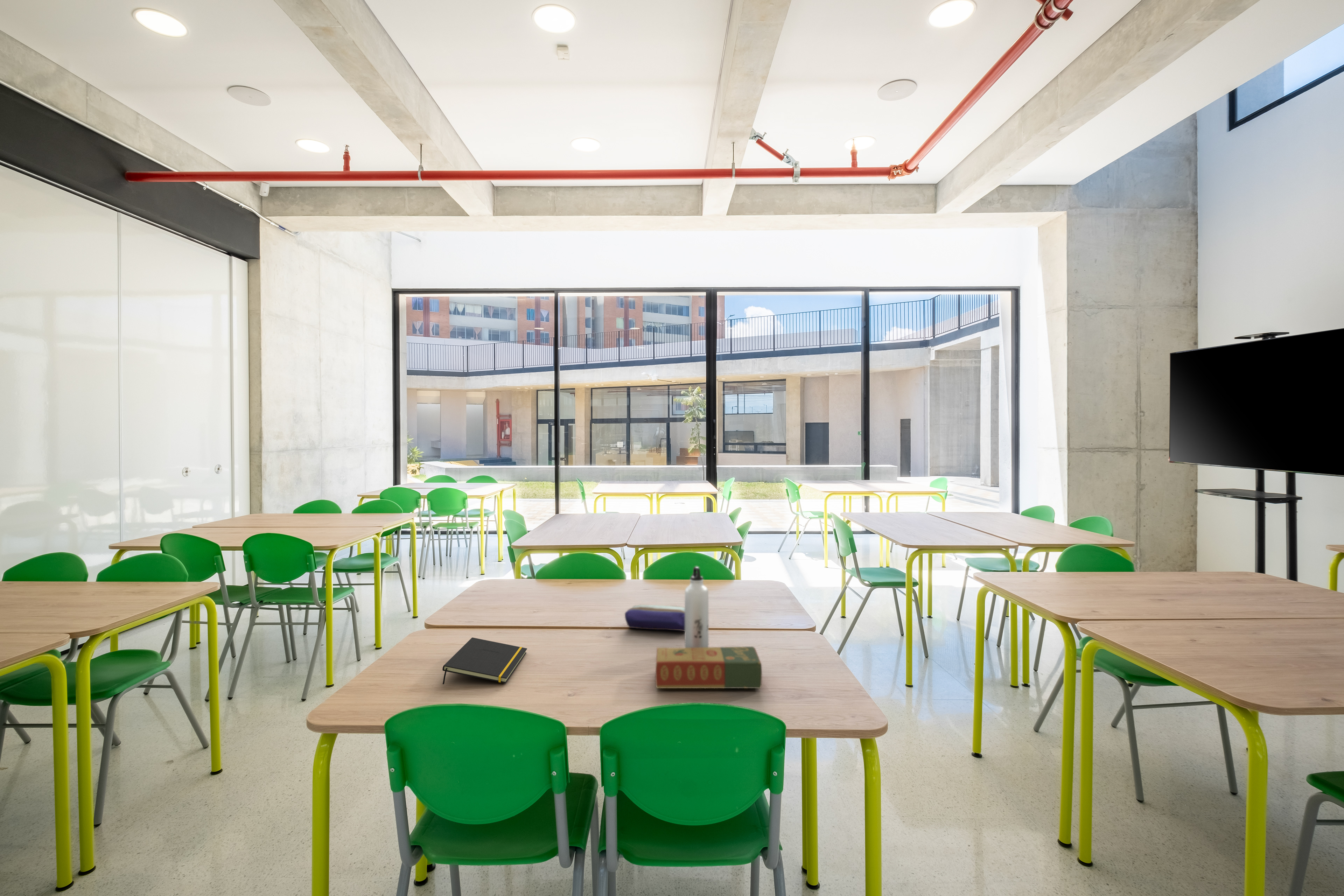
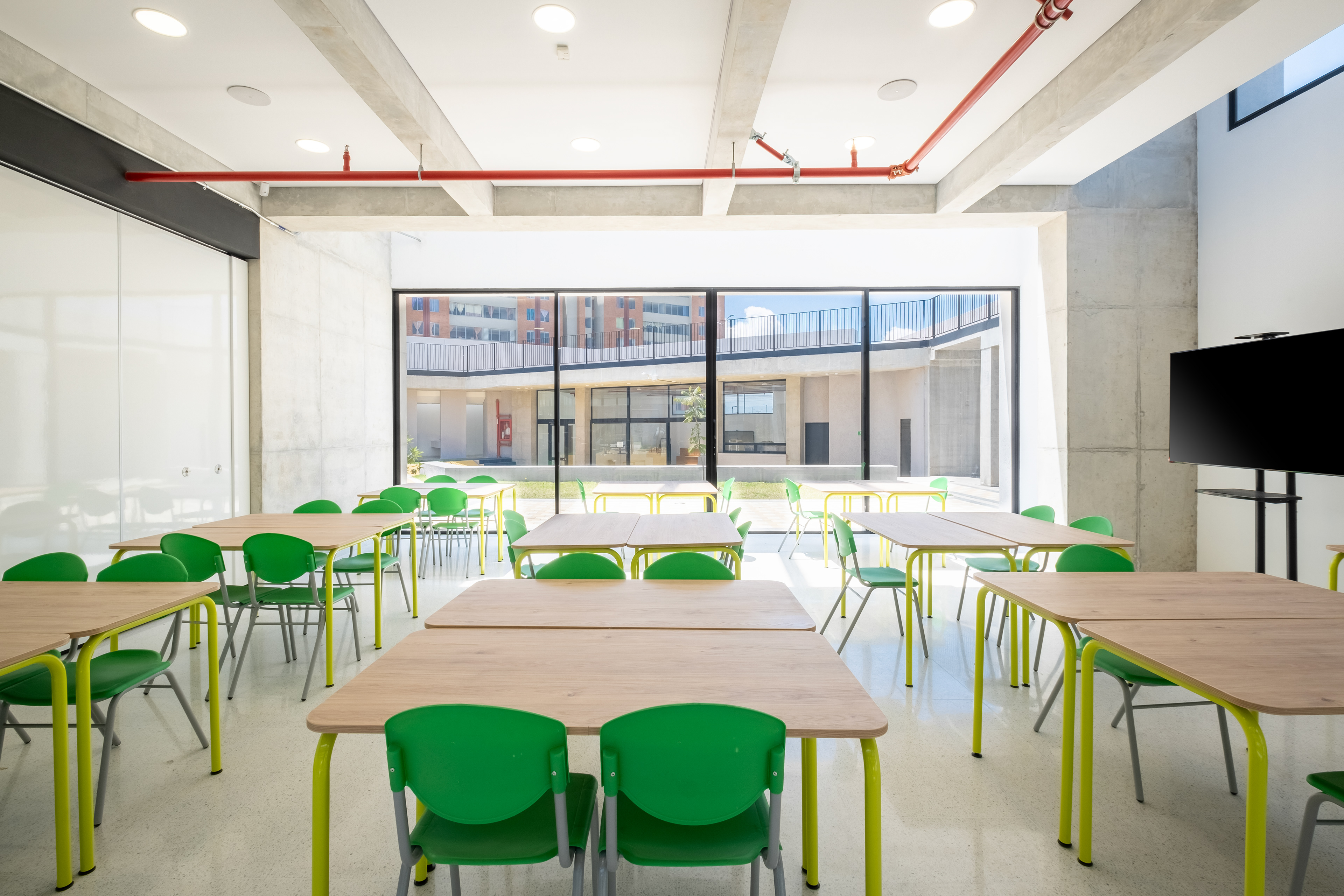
- book [655,646,762,689]
- pencil case [624,604,685,632]
- water bottle [684,566,709,648]
- notepad [442,637,527,685]
